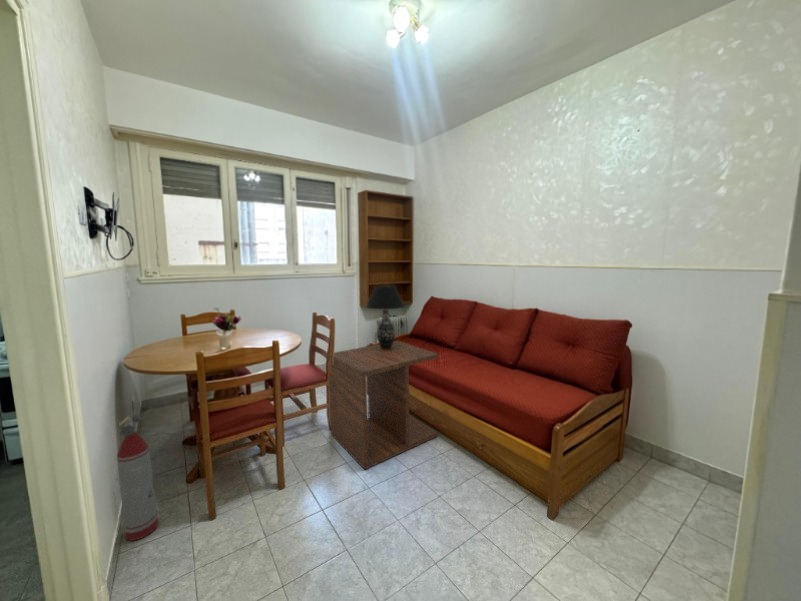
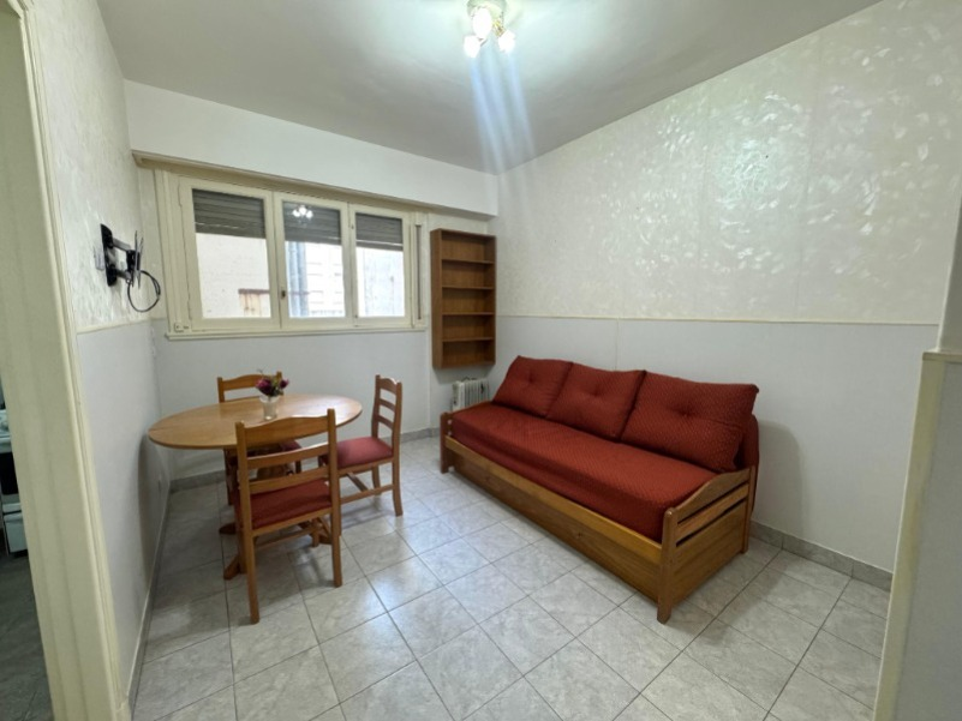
- fire extinguisher [116,412,160,542]
- table lamp [365,284,406,349]
- side table [327,340,440,471]
